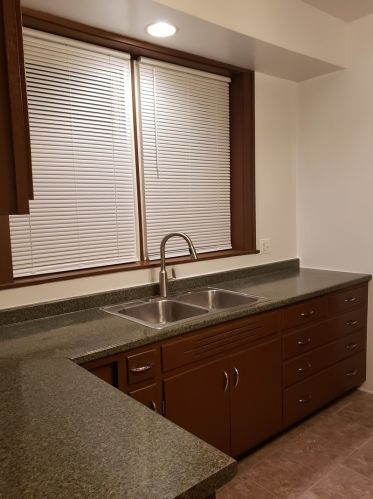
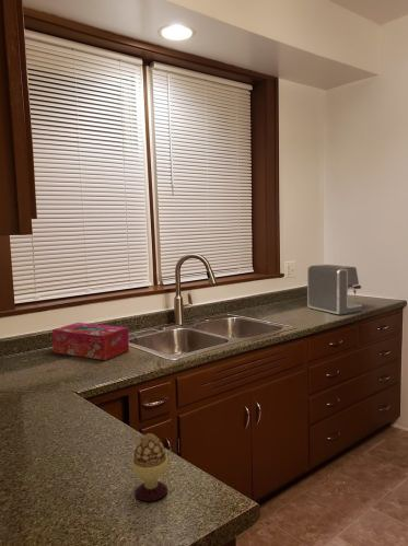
+ tissue box [51,322,130,361]
+ decorative egg [131,432,168,502]
+ coffee maker [306,264,363,316]
